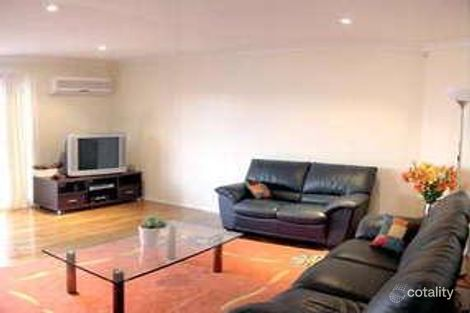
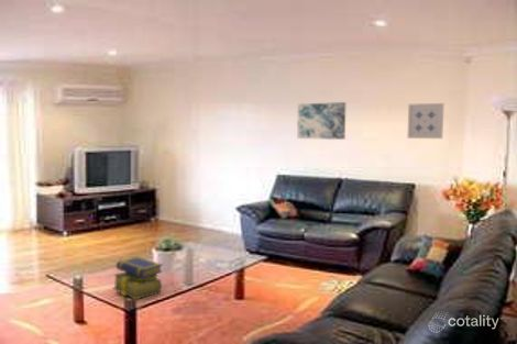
+ wall art [296,101,346,141]
+ stack of books [112,255,164,300]
+ wall art [406,102,444,140]
